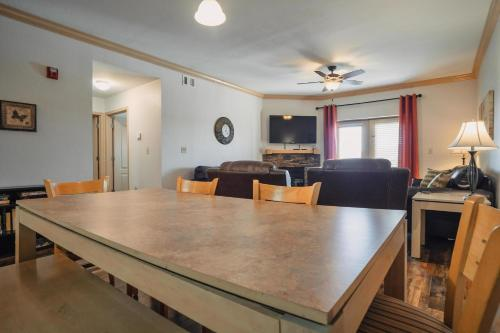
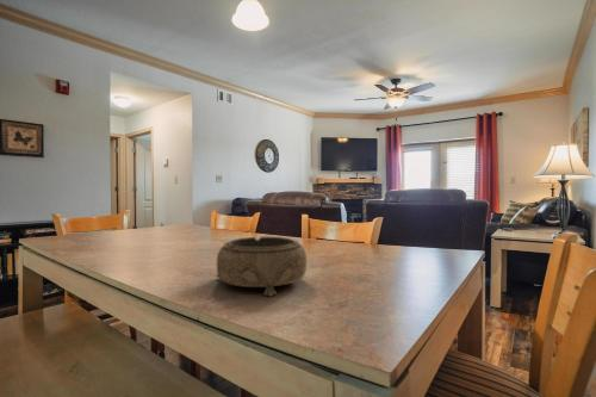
+ decorative bowl [215,236,308,298]
